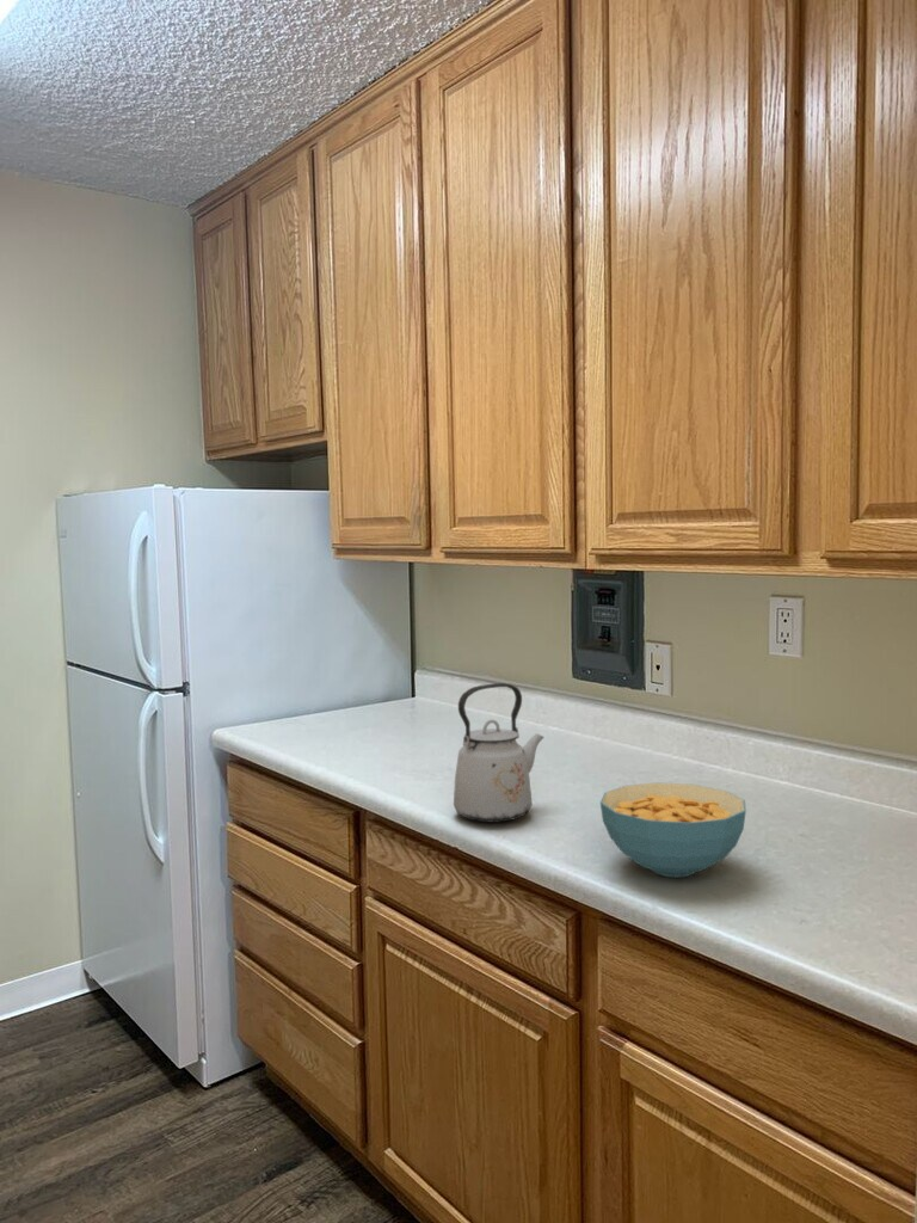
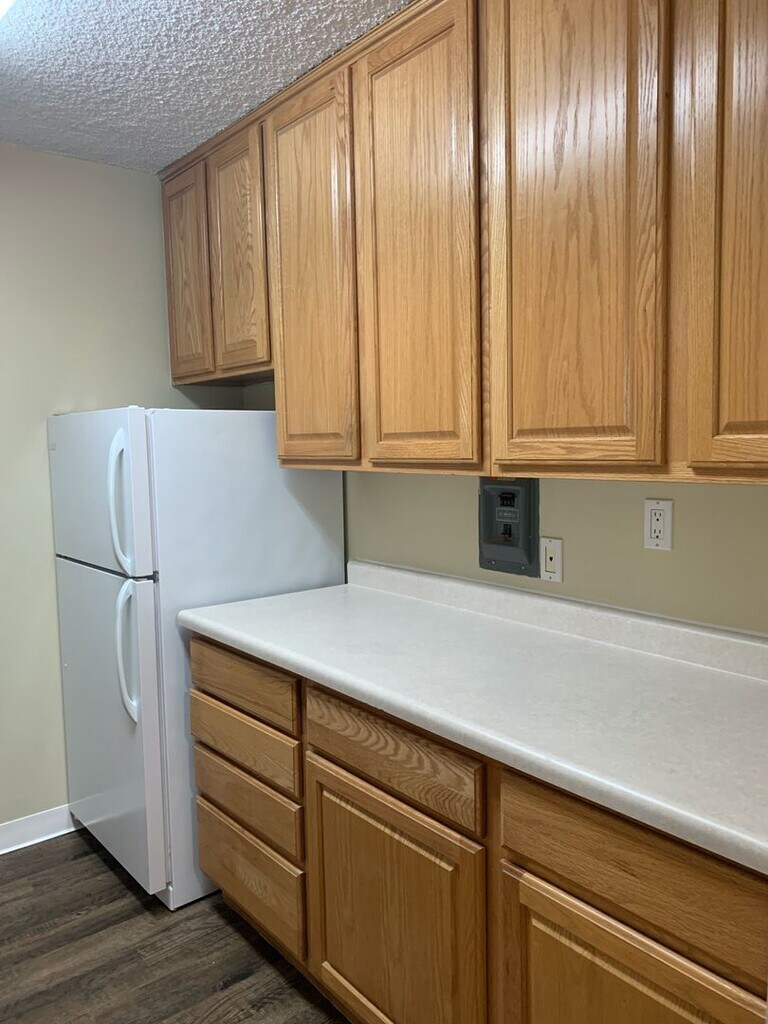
- cereal bowl [599,781,747,879]
- kettle [453,682,546,823]
